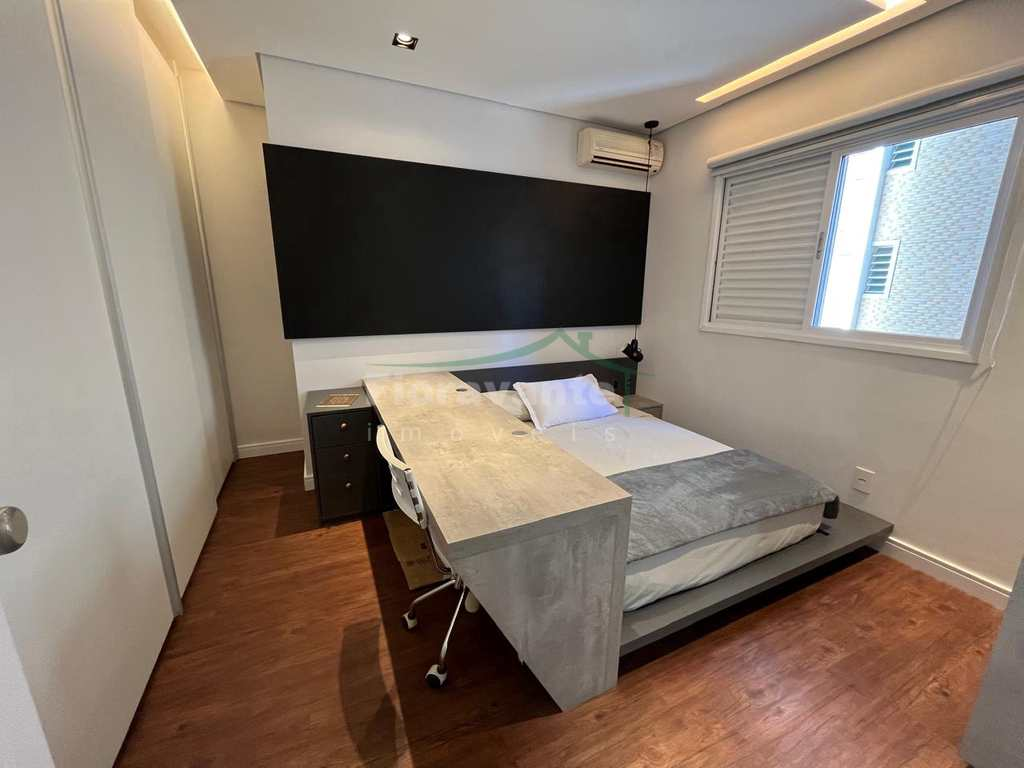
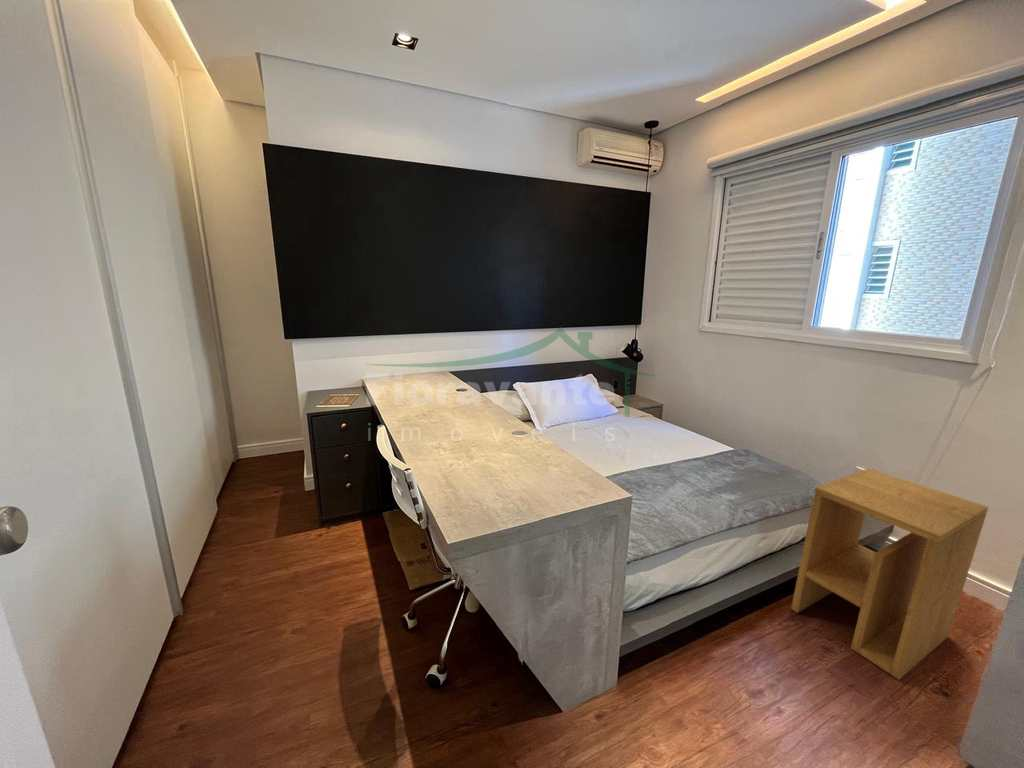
+ side table [790,467,989,681]
